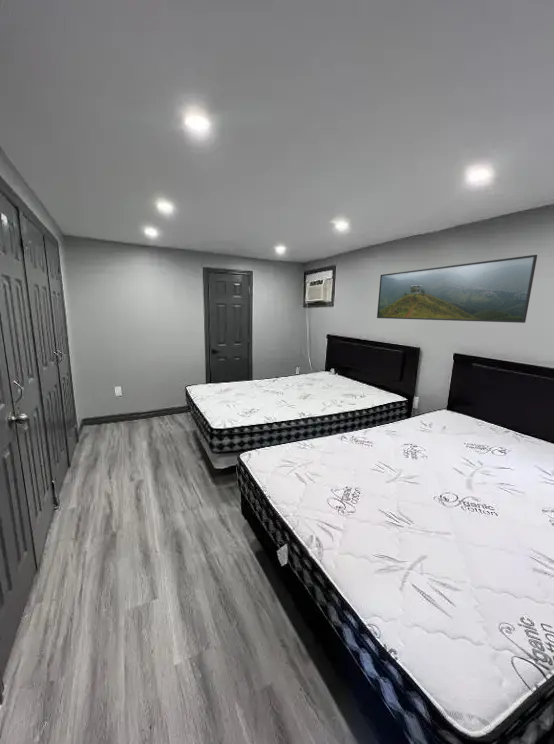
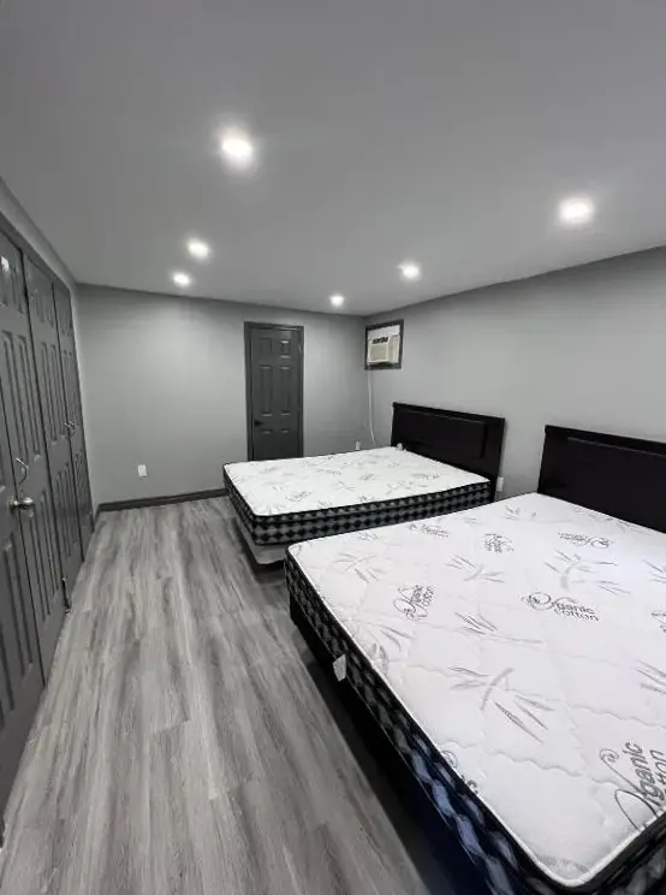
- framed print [376,254,538,324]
